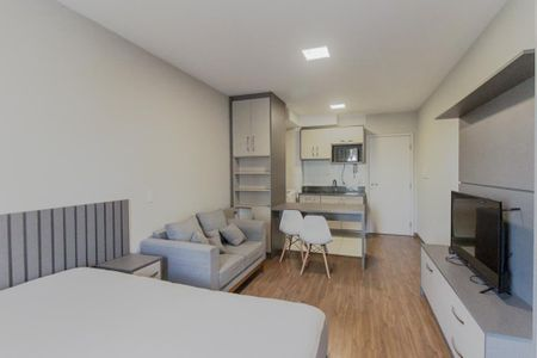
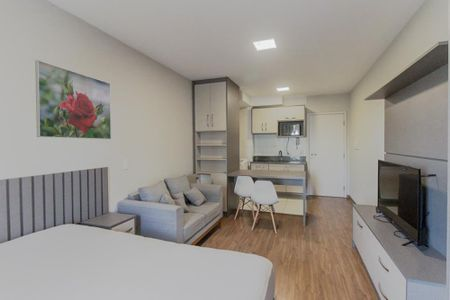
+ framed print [35,59,112,140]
